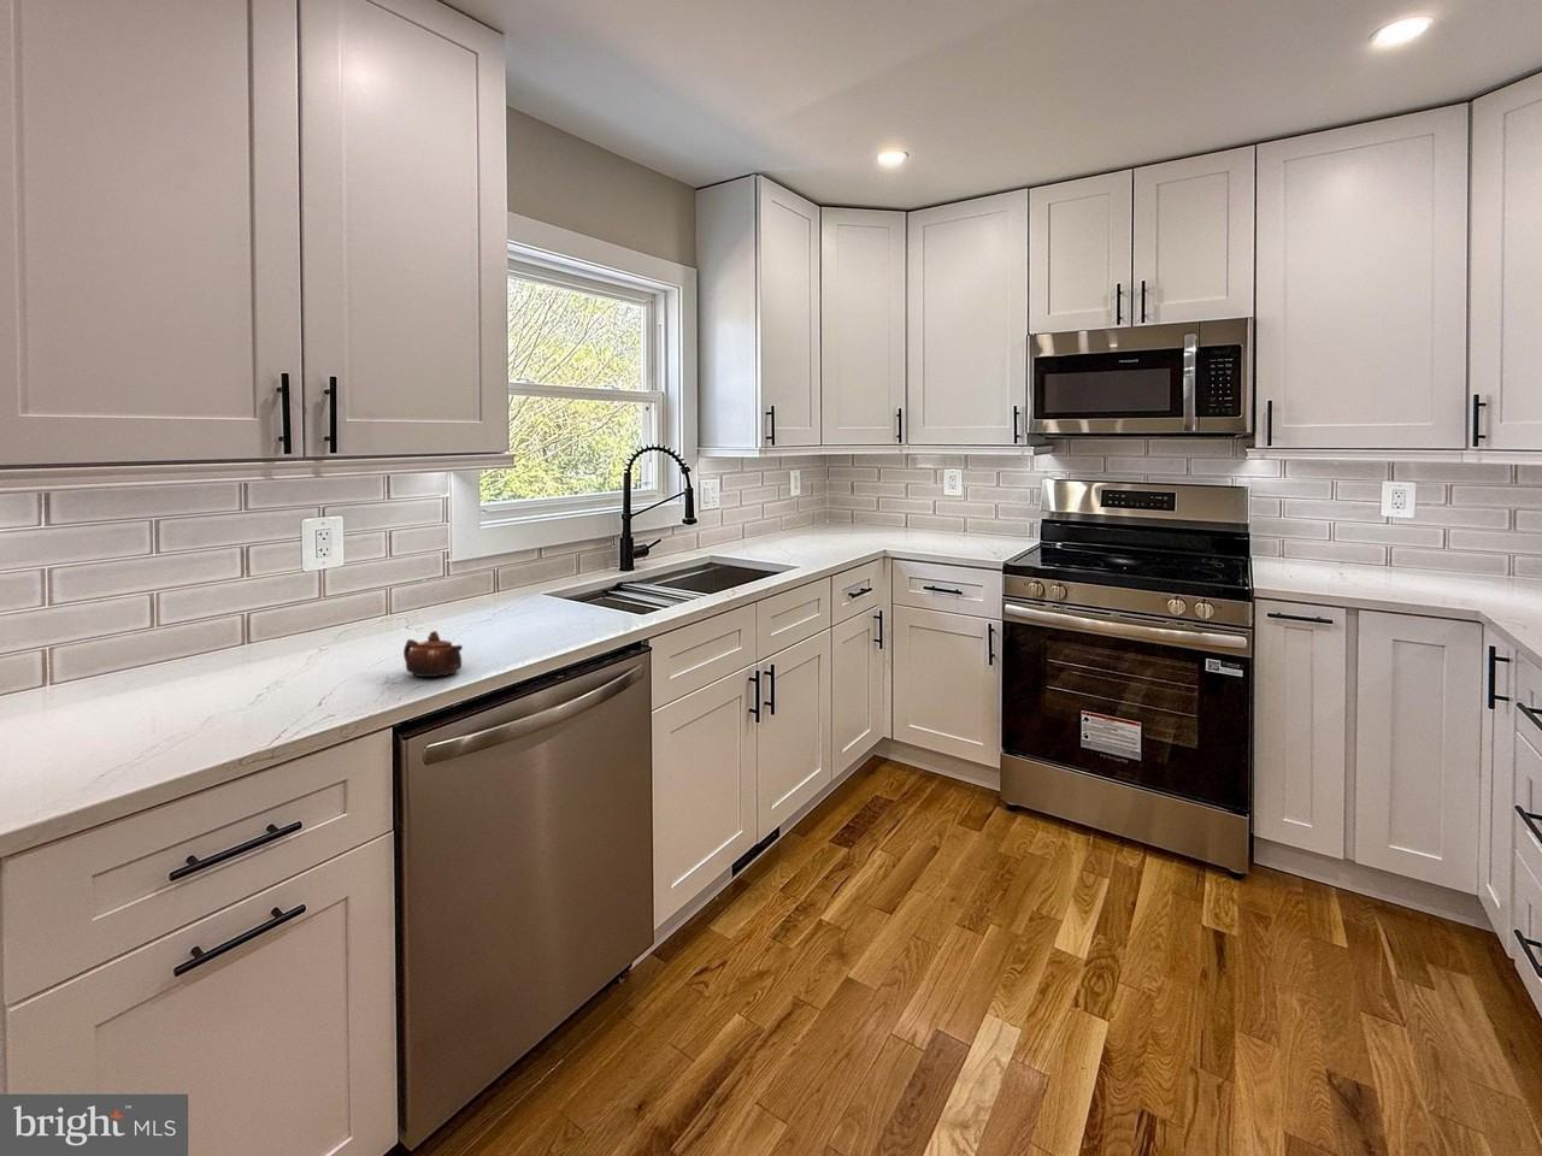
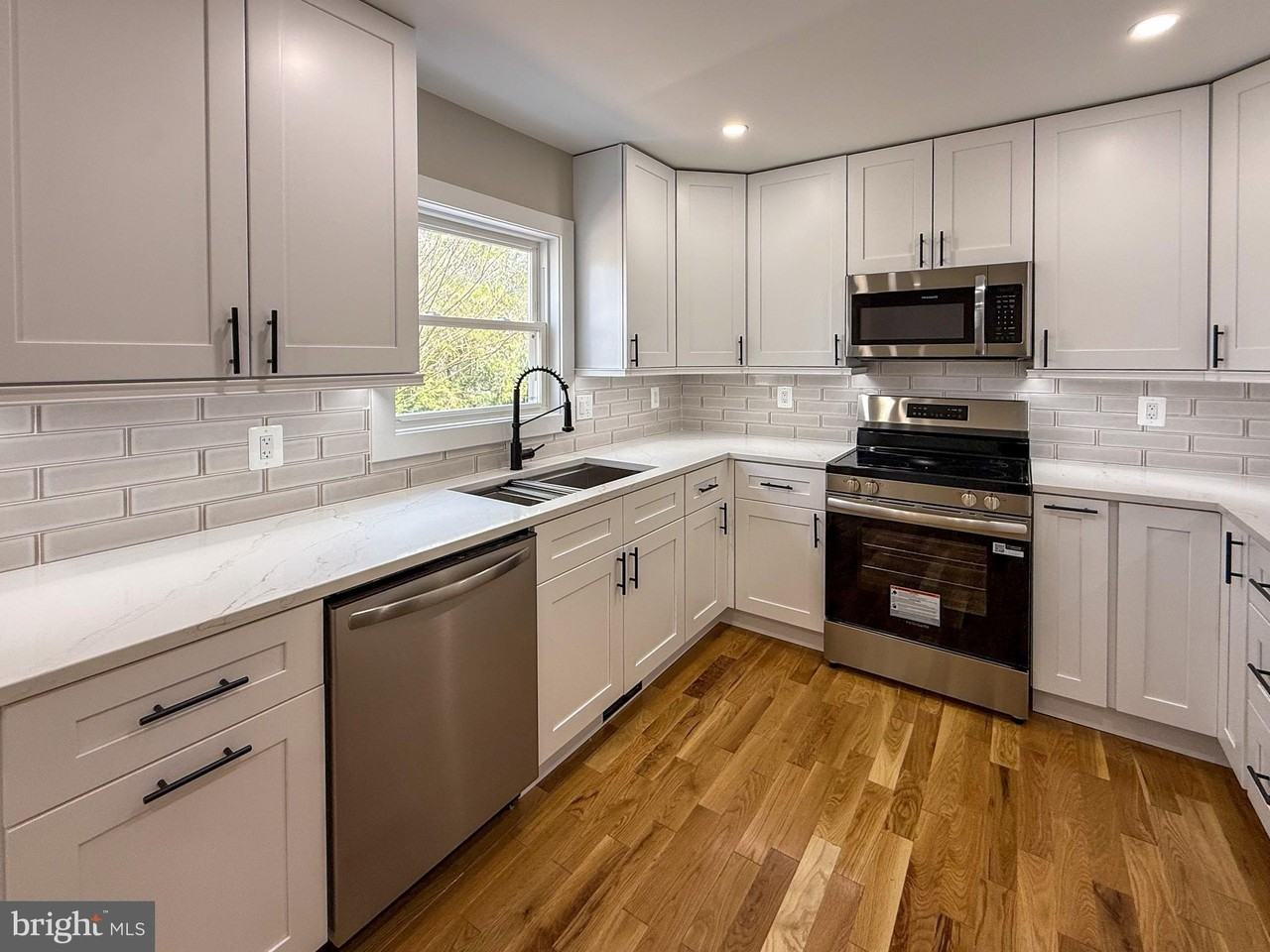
- teapot [402,630,464,678]
